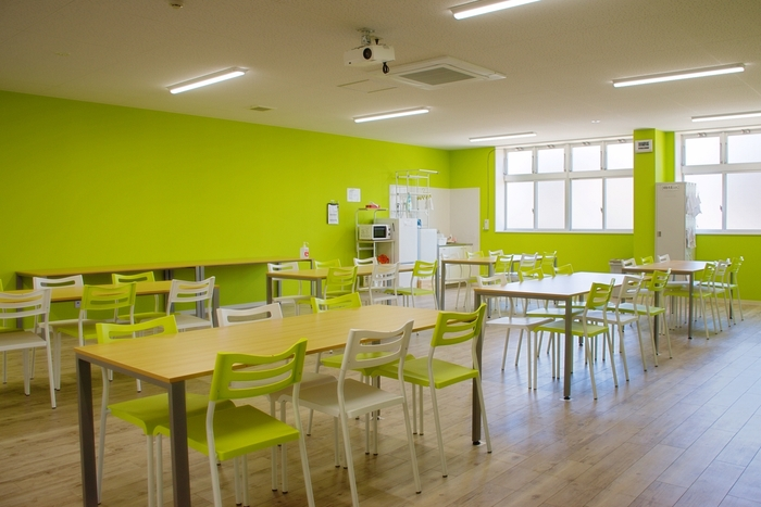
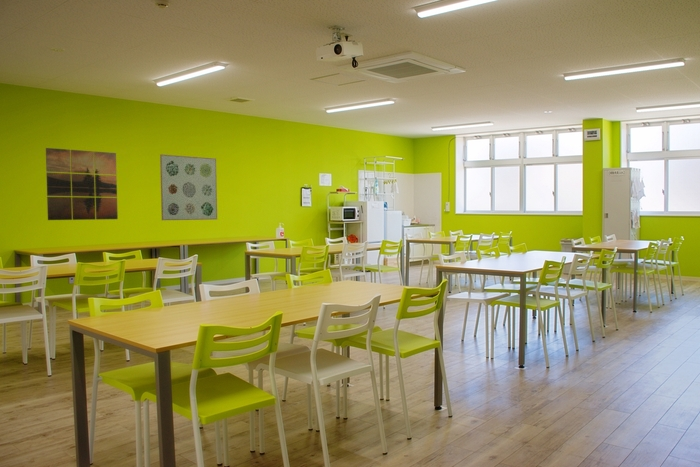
+ wall art [45,147,119,221]
+ wall art [159,153,218,221]
